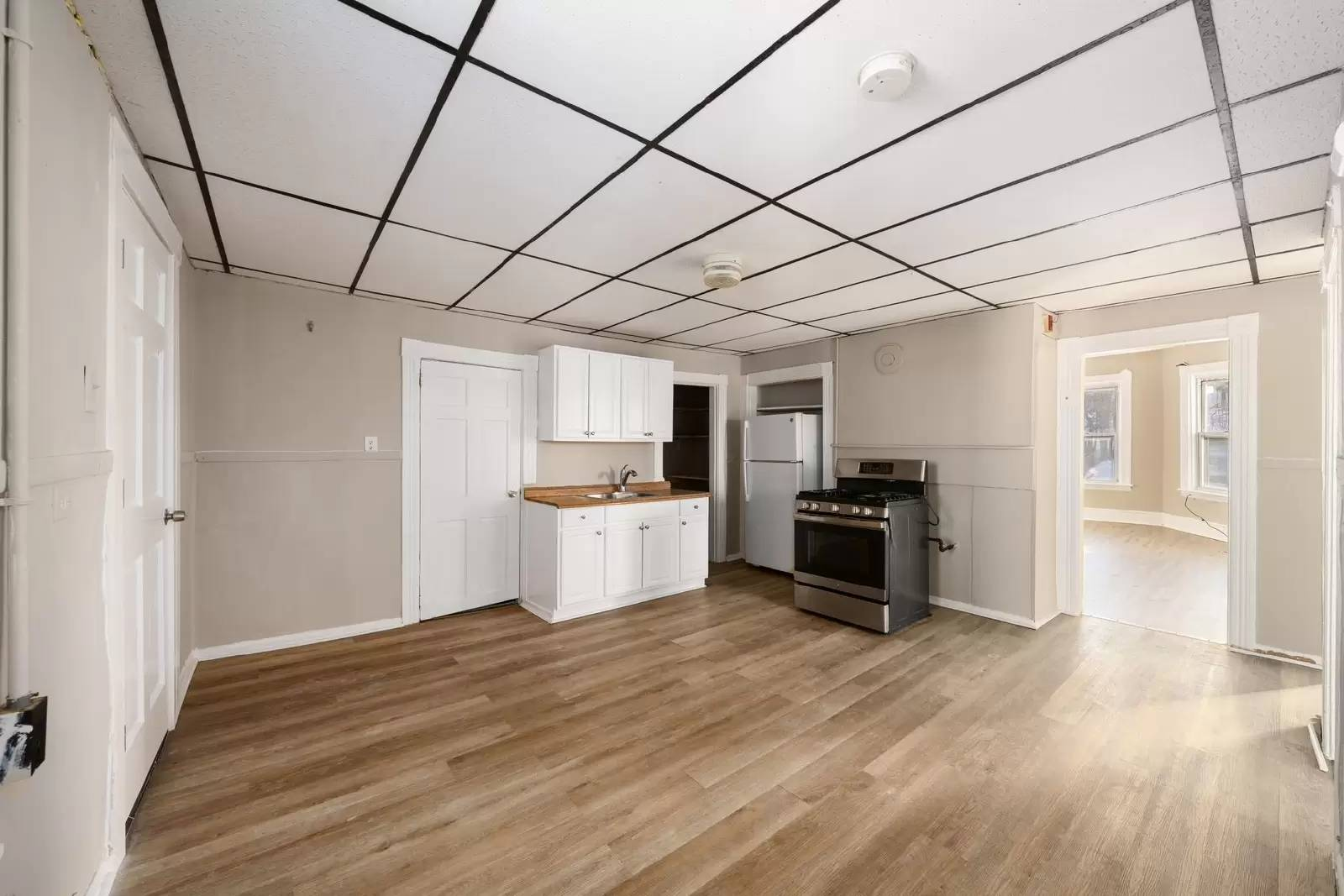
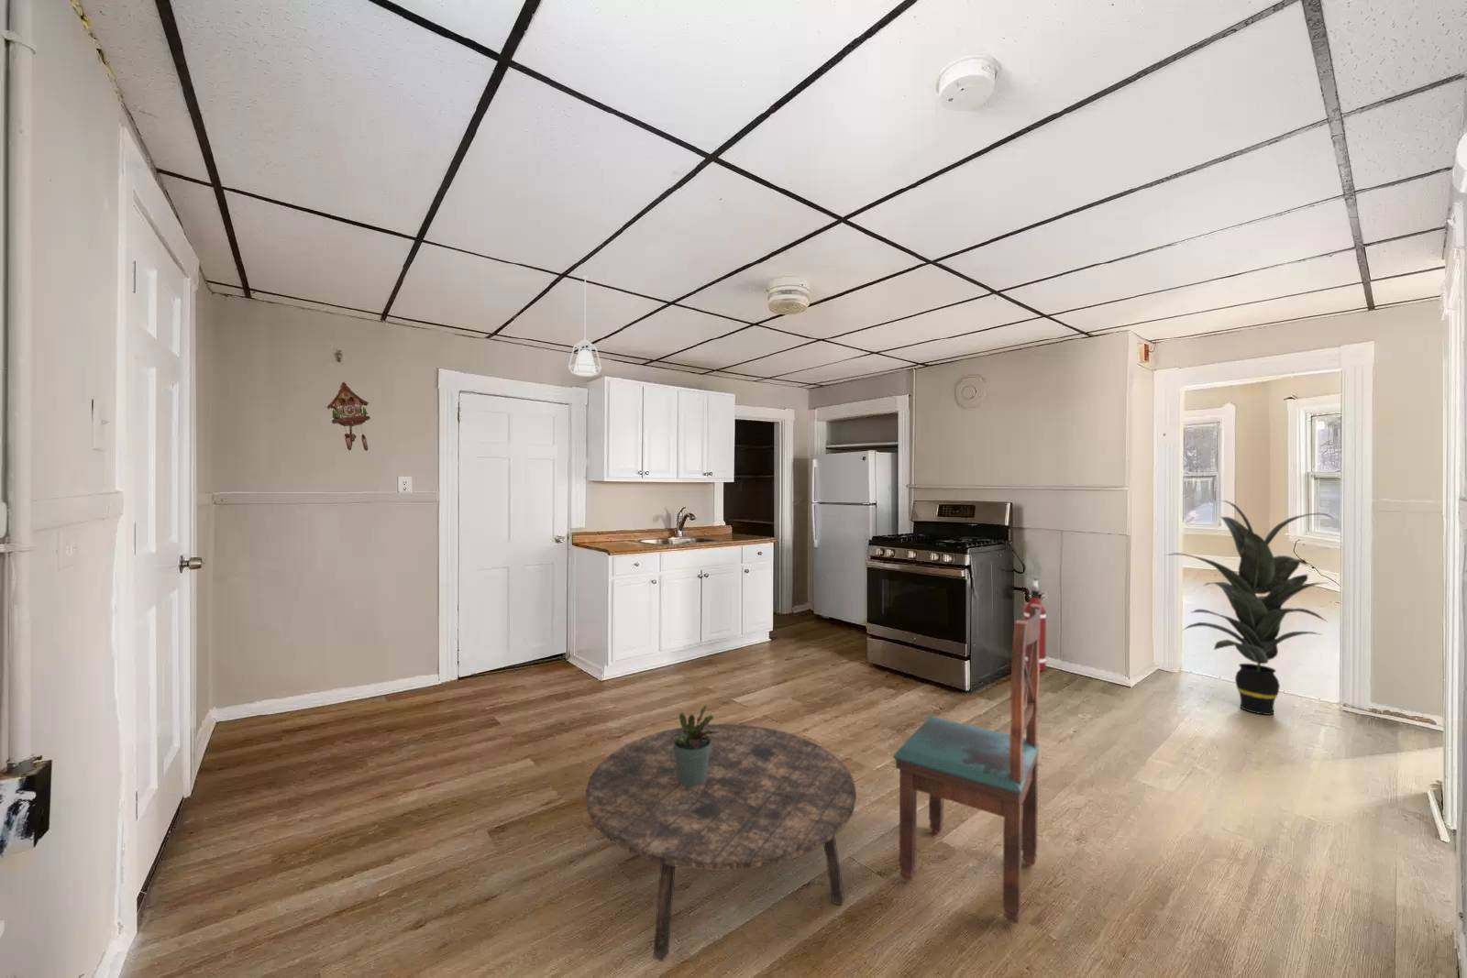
+ coffee table [585,724,857,963]
+ potted plant [671,704,719,787]
+ pendant lamp [568,275,603,378]
+ fire extinguisher [1023,575,1047,672]
+ indoor plant [1165,500,1336,716]
+ dining chair [892,604,1041,925]
+ cuckoo clock [325,380,371,452]
